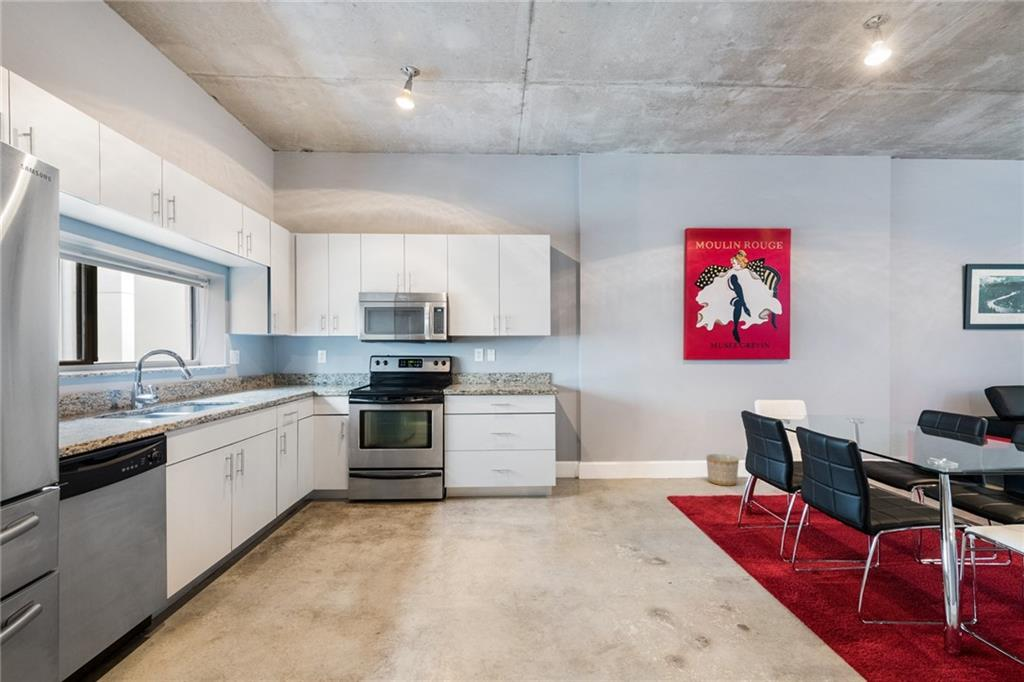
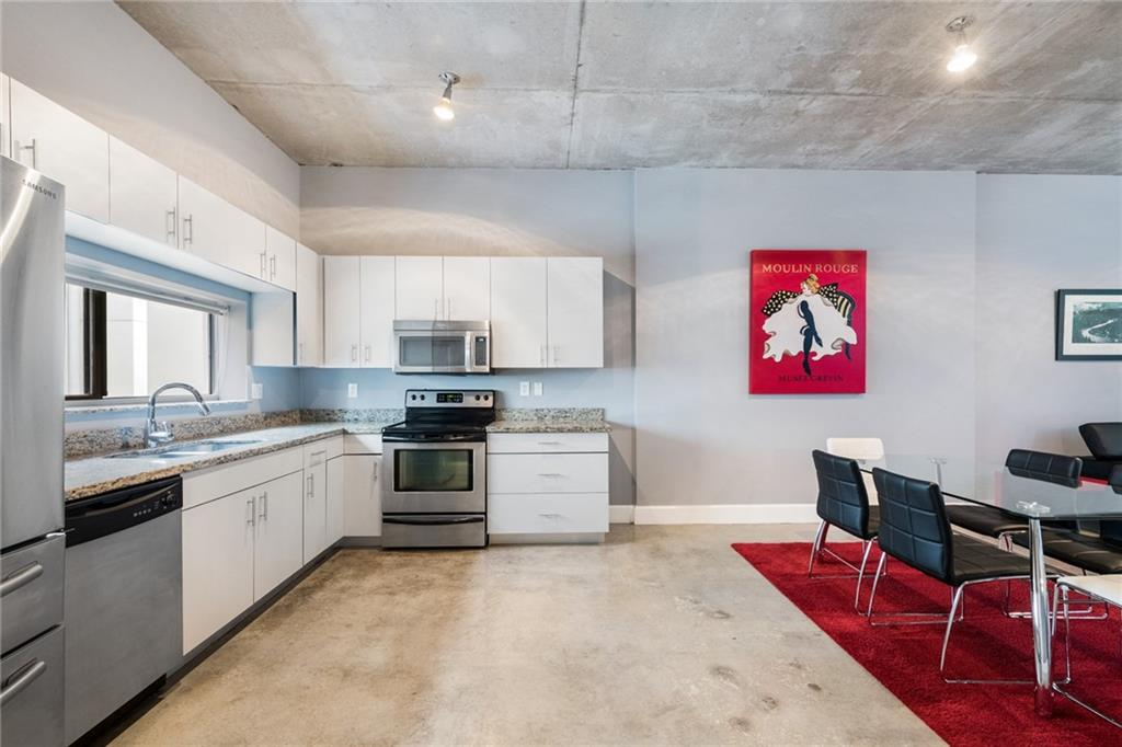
- planter [705,453,740,487]
